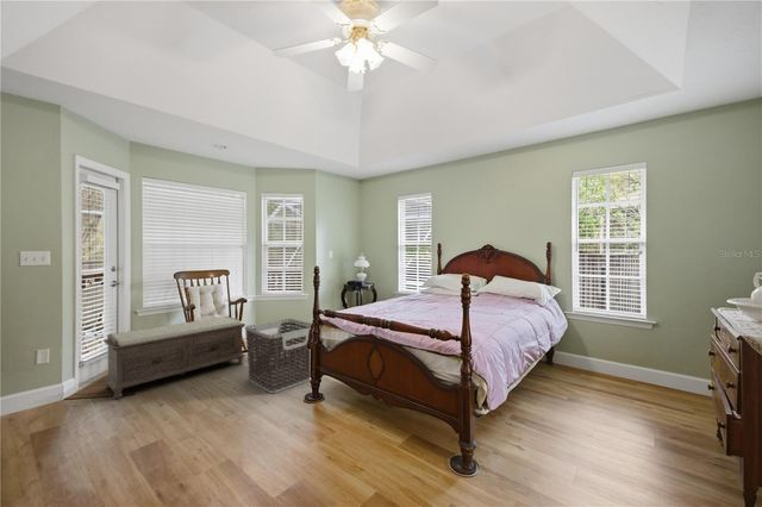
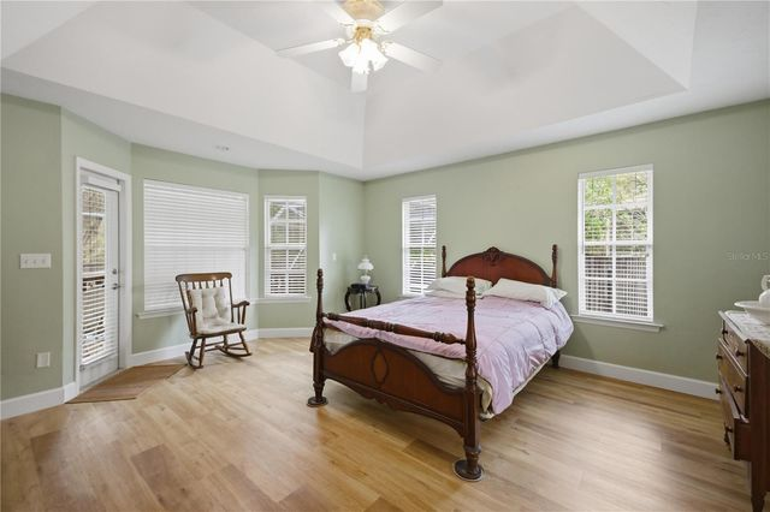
- clothes hamper [244,318,313,394]
- bench [102,315,246,400]
